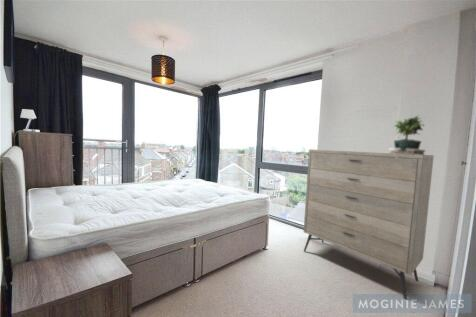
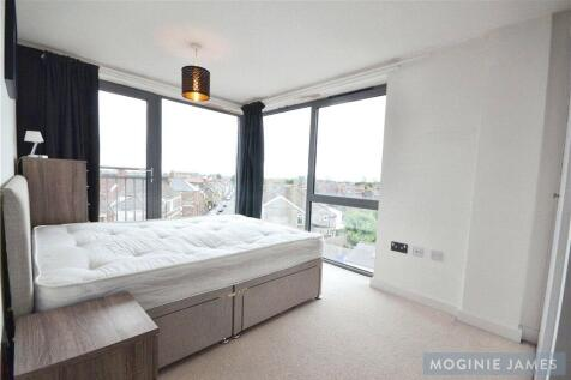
- potted plant [388,115,426,155]
- dresser [303,149,435,300]
